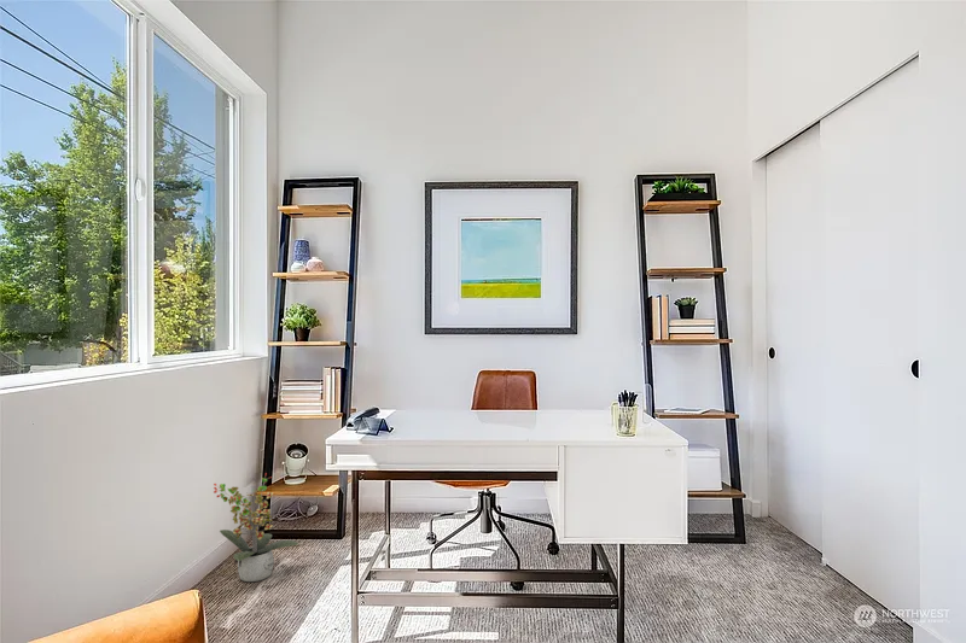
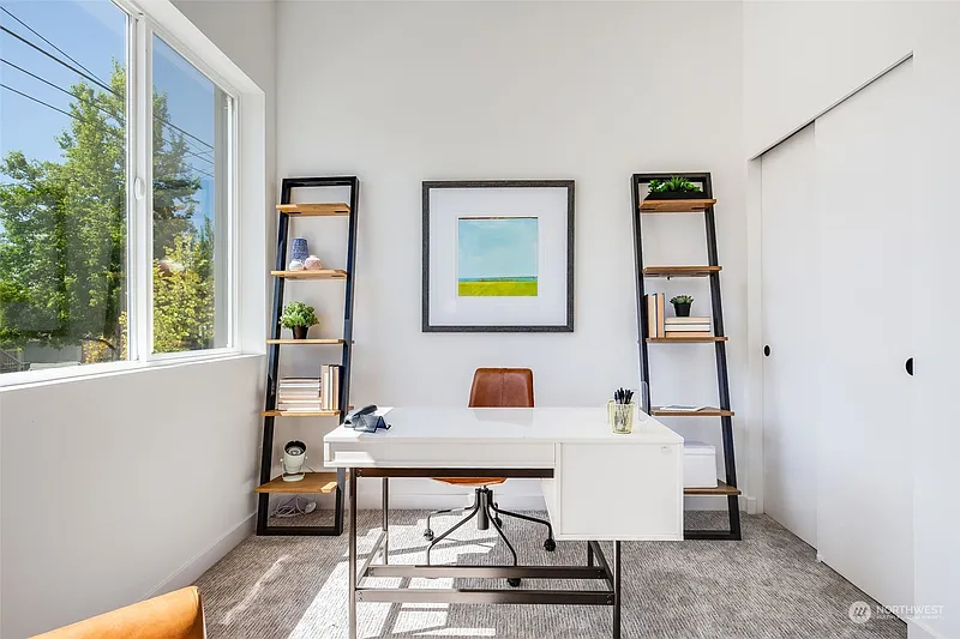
- potted plant [213,472,299,583]
